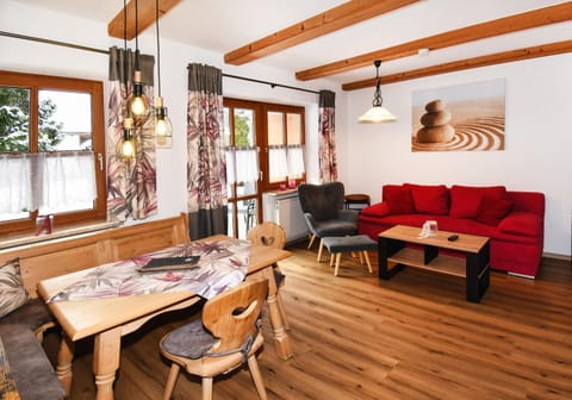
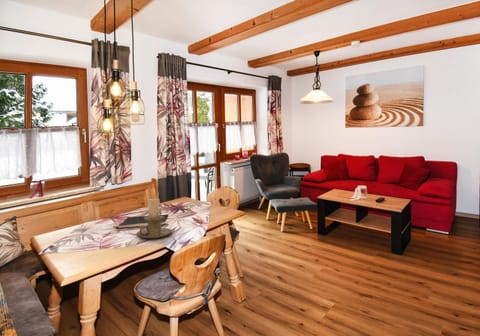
+ candle holder [136,198,173,239]
